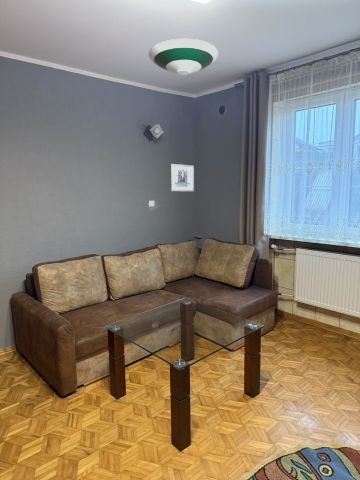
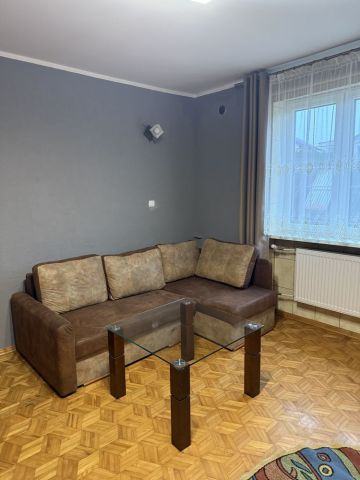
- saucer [148,38,219,76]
- wall art [169,163,195,192]
